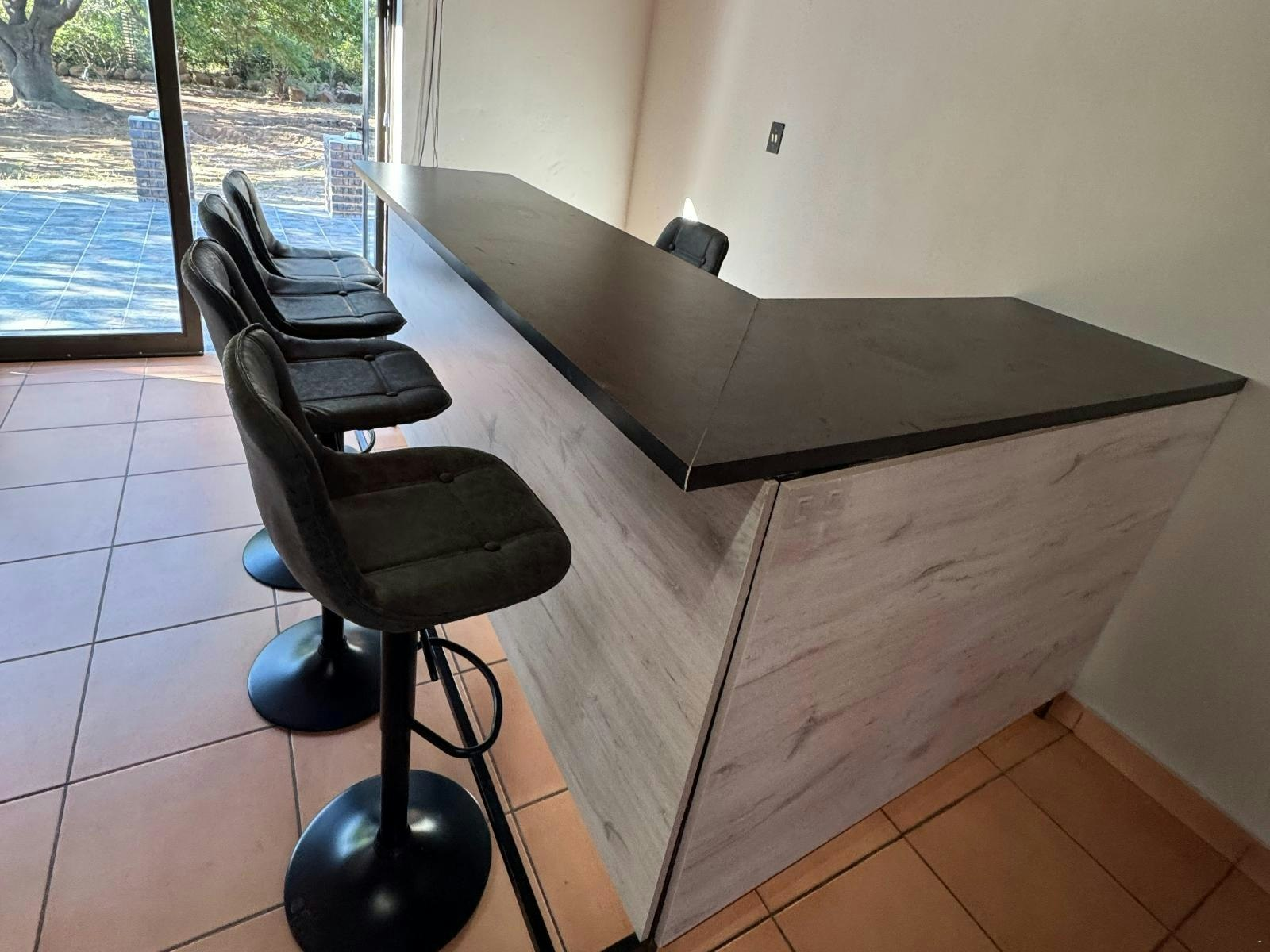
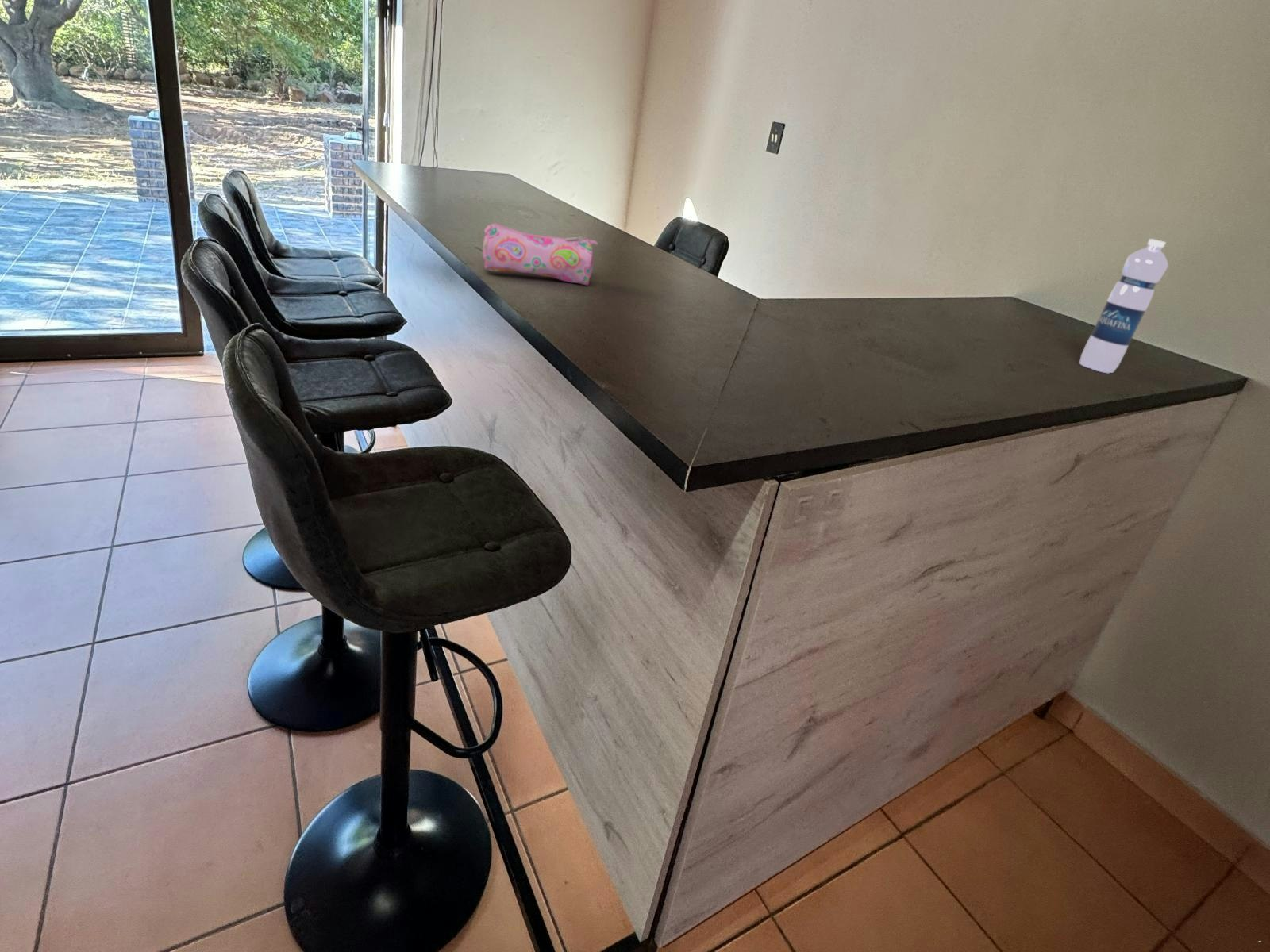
+ water bottle [1079,238,1169,374]
+ pencil case [482,223,598,286]
